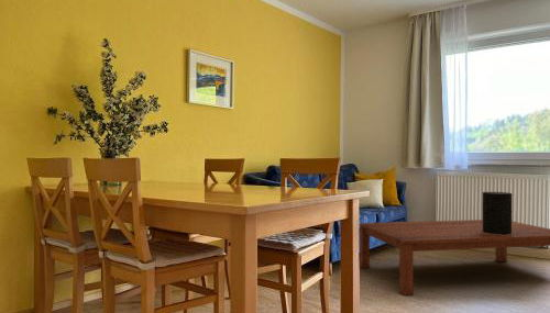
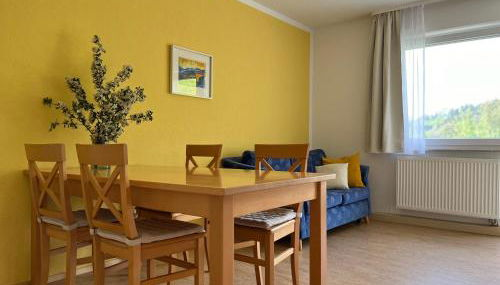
- coffee table [359,219,550,297]
- decorative container [482,191,513,235]
